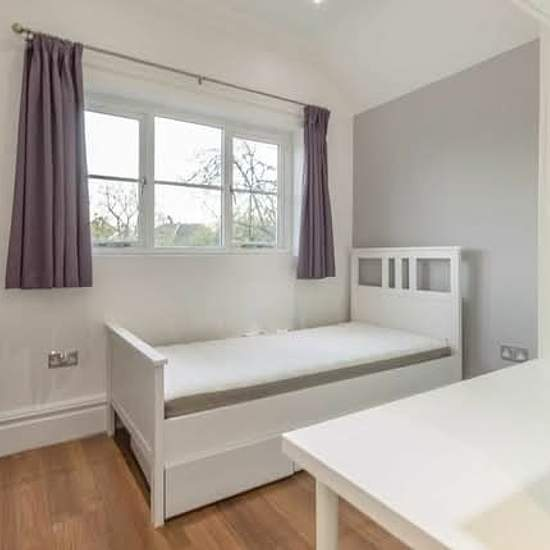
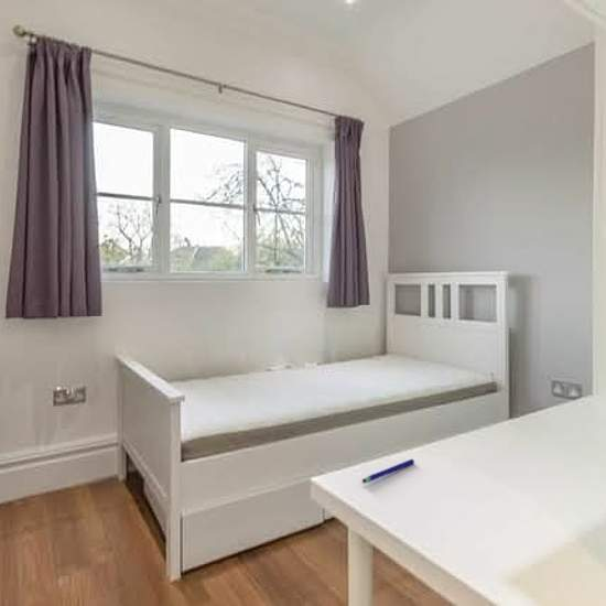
+ pen [361,458,415,484]
